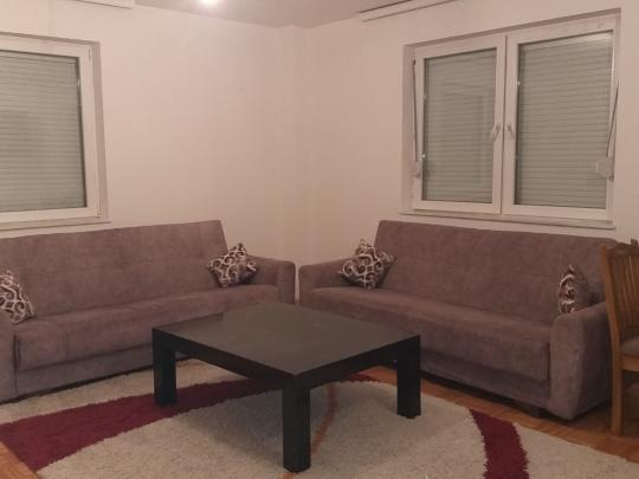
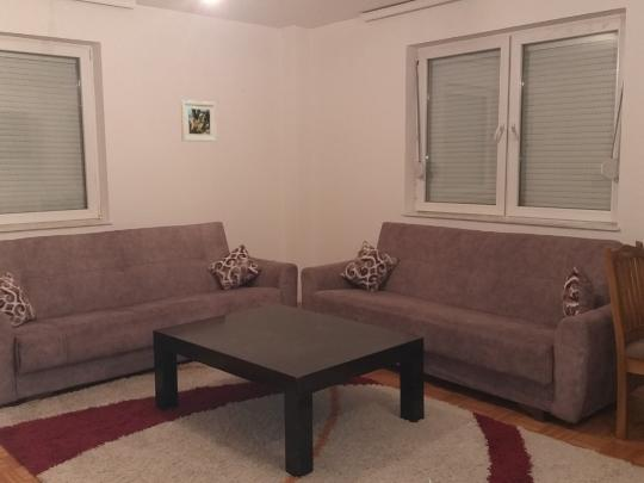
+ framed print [179,99,218,143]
